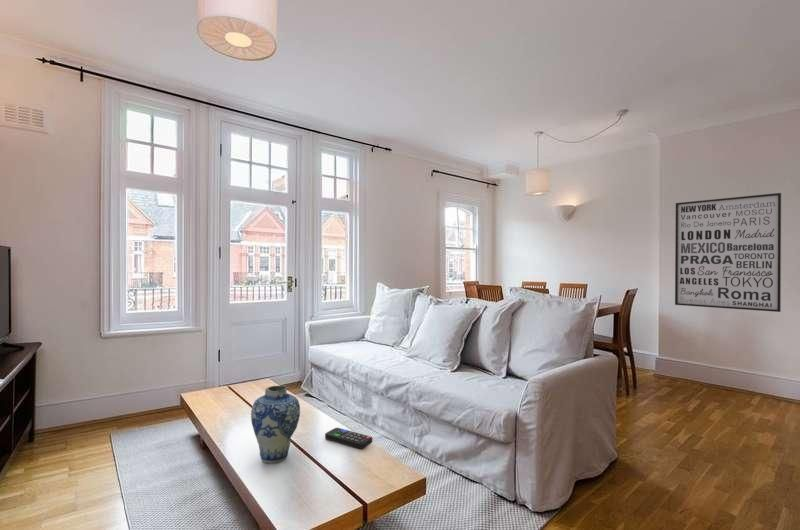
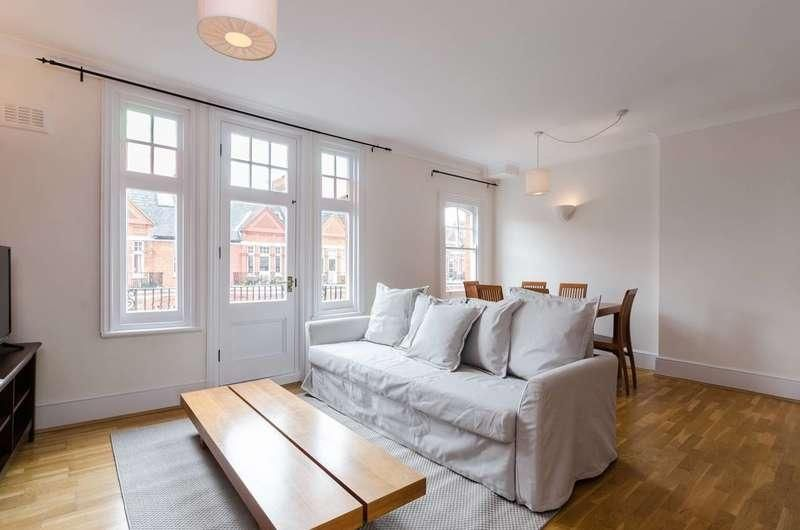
- vase [250,385,301,464]
- wall art [674,192,782,313]
- remote control [324,427,373,450]
